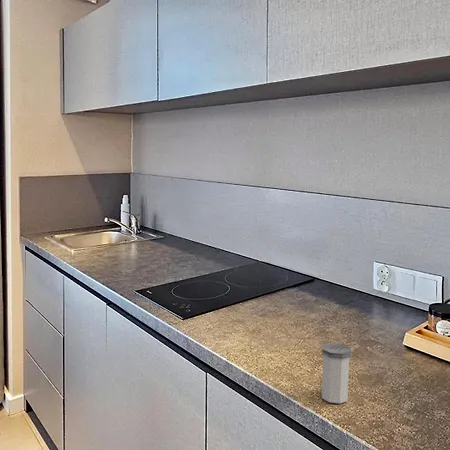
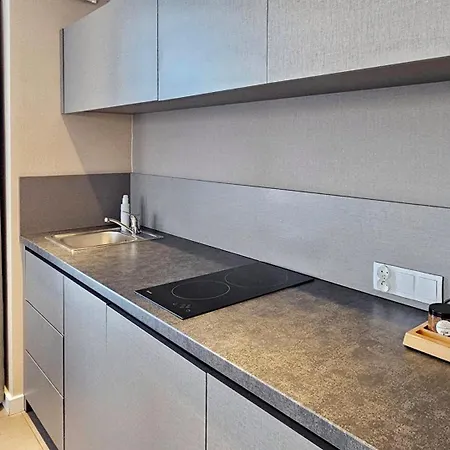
- salt shaker [321,342,352,404]
